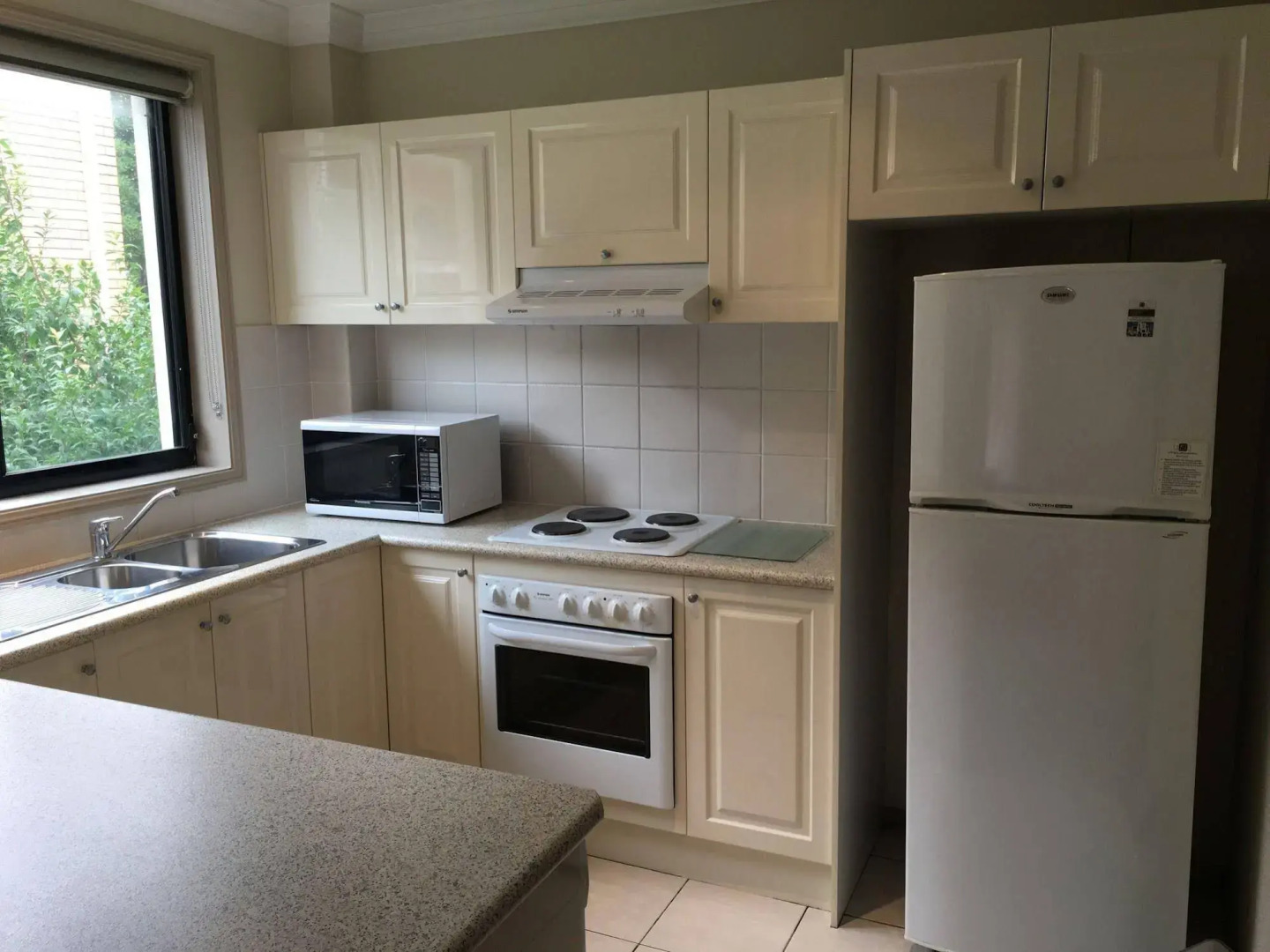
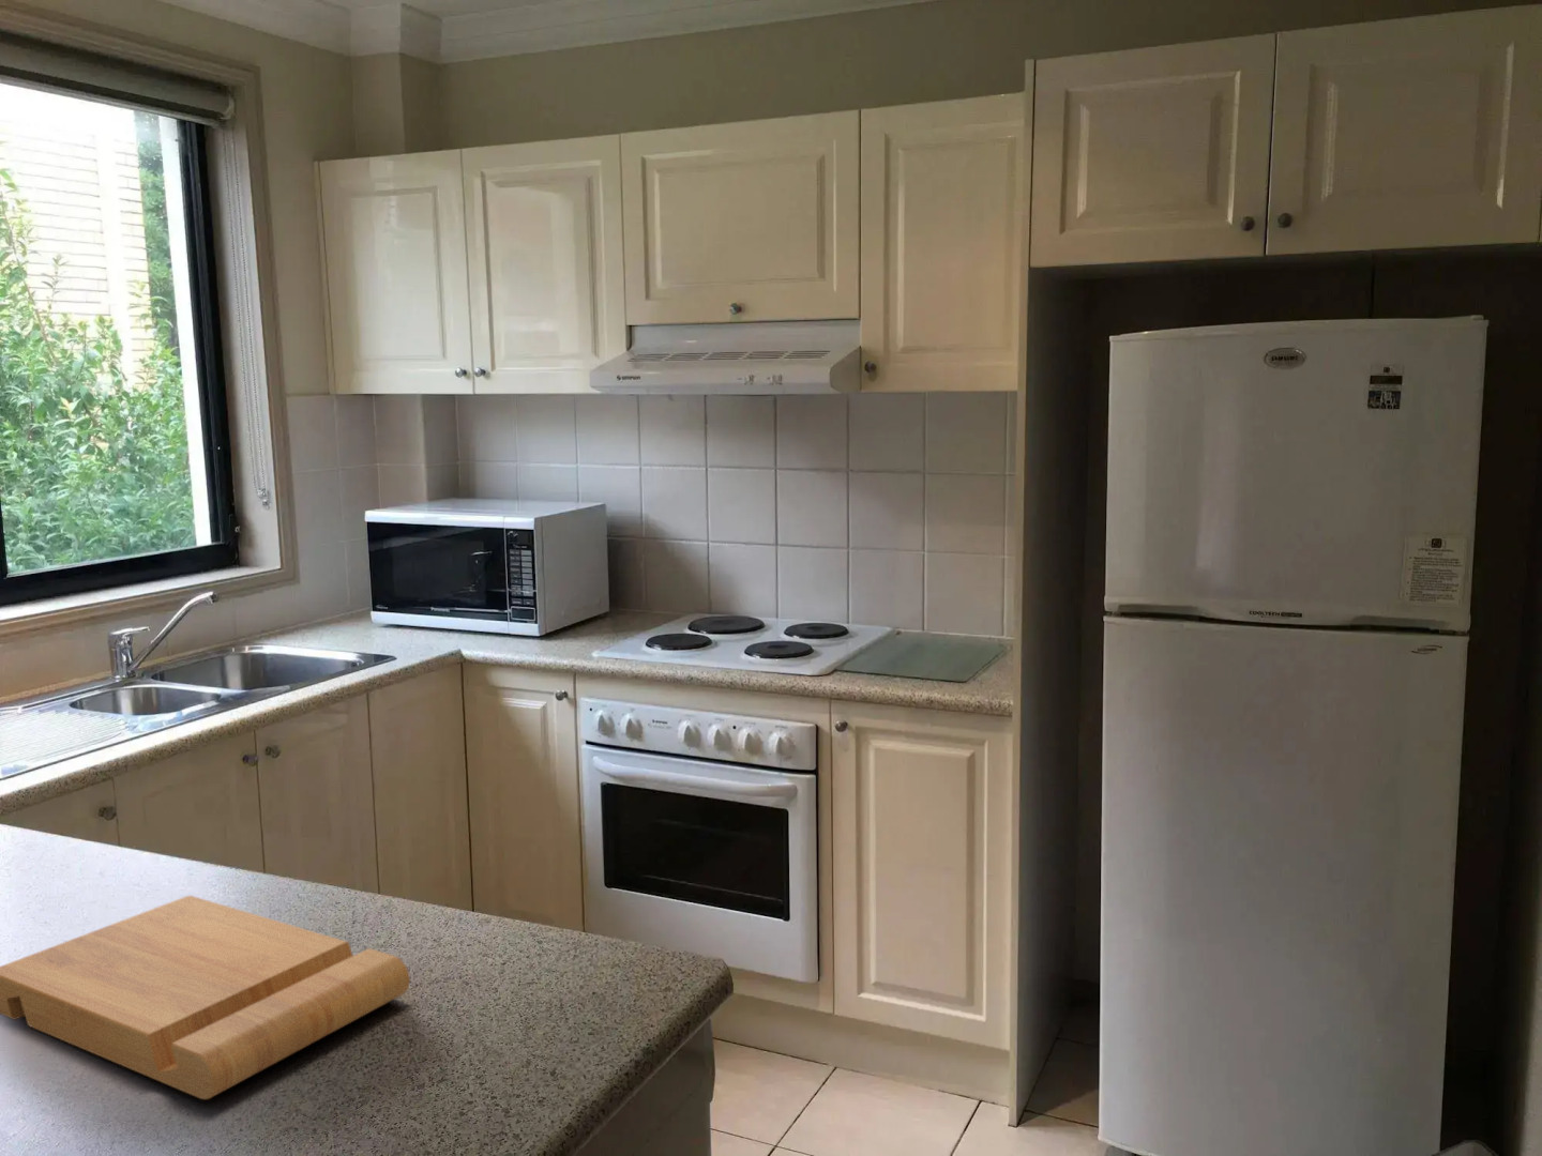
+ cutting board [0,895,412,1100]
